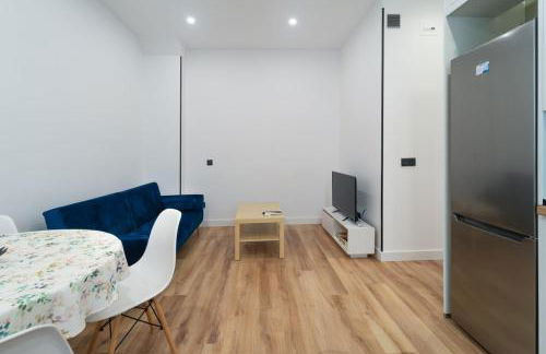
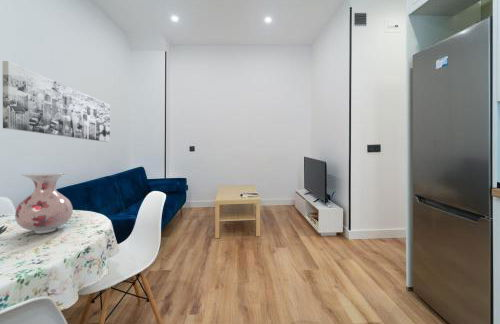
+ wall art [2,60,111,143]
+ vase [14,172,74,234]
